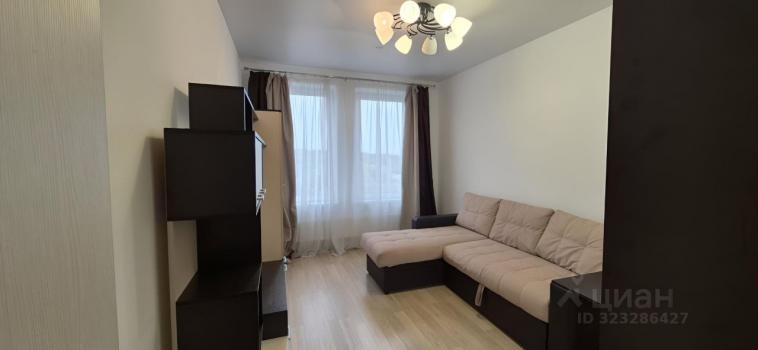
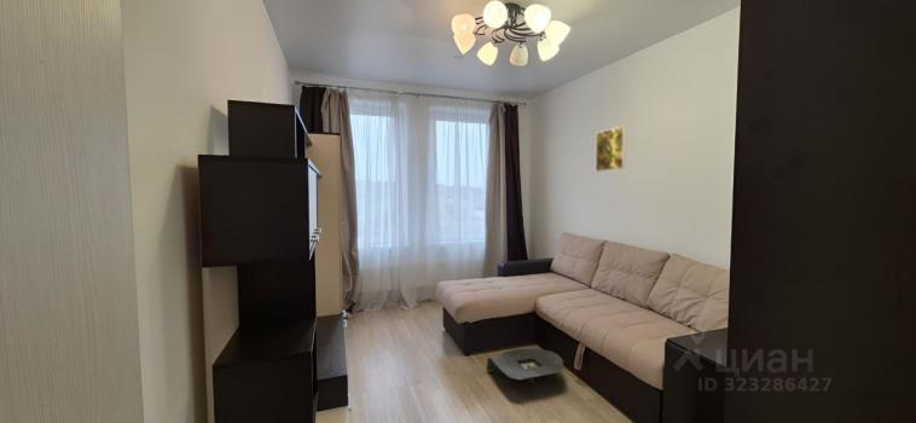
+ bag [486,348,566,384]
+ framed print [595,124,627,173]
